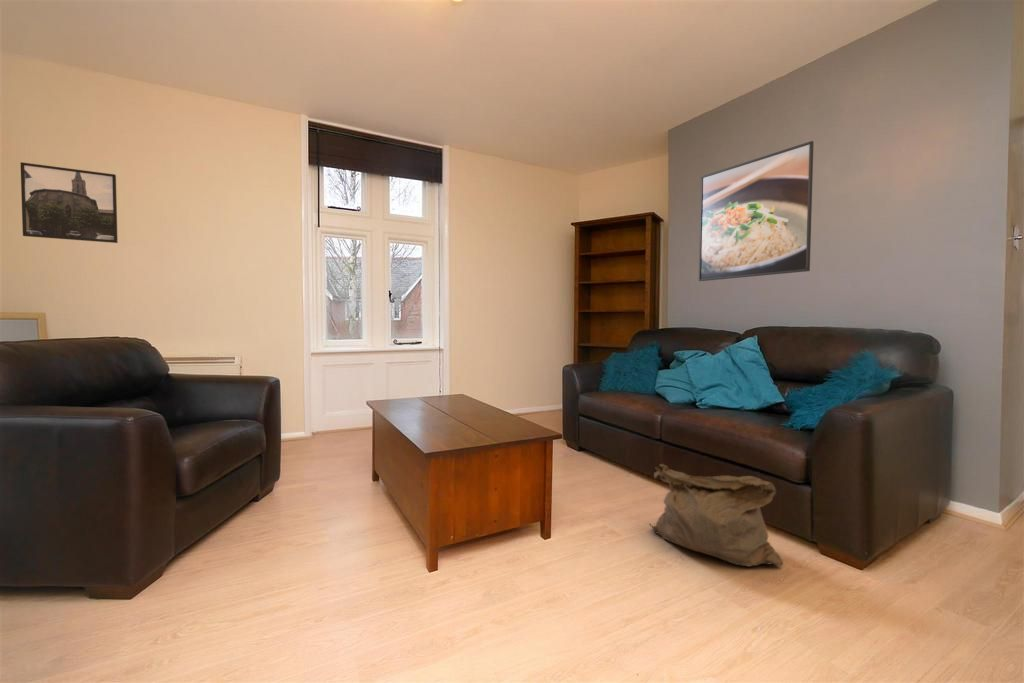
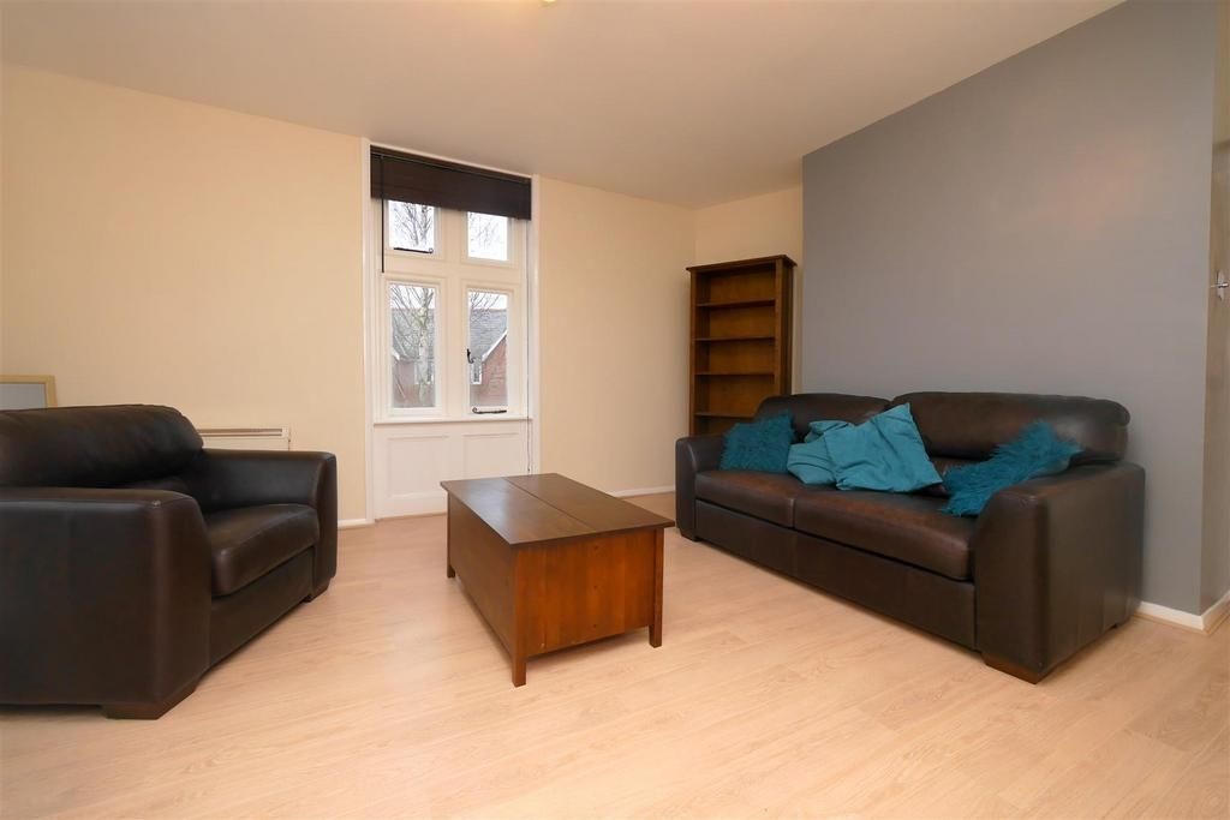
- bag [648,463,784,568]
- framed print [698,140,815,282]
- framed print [19,161,119,244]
